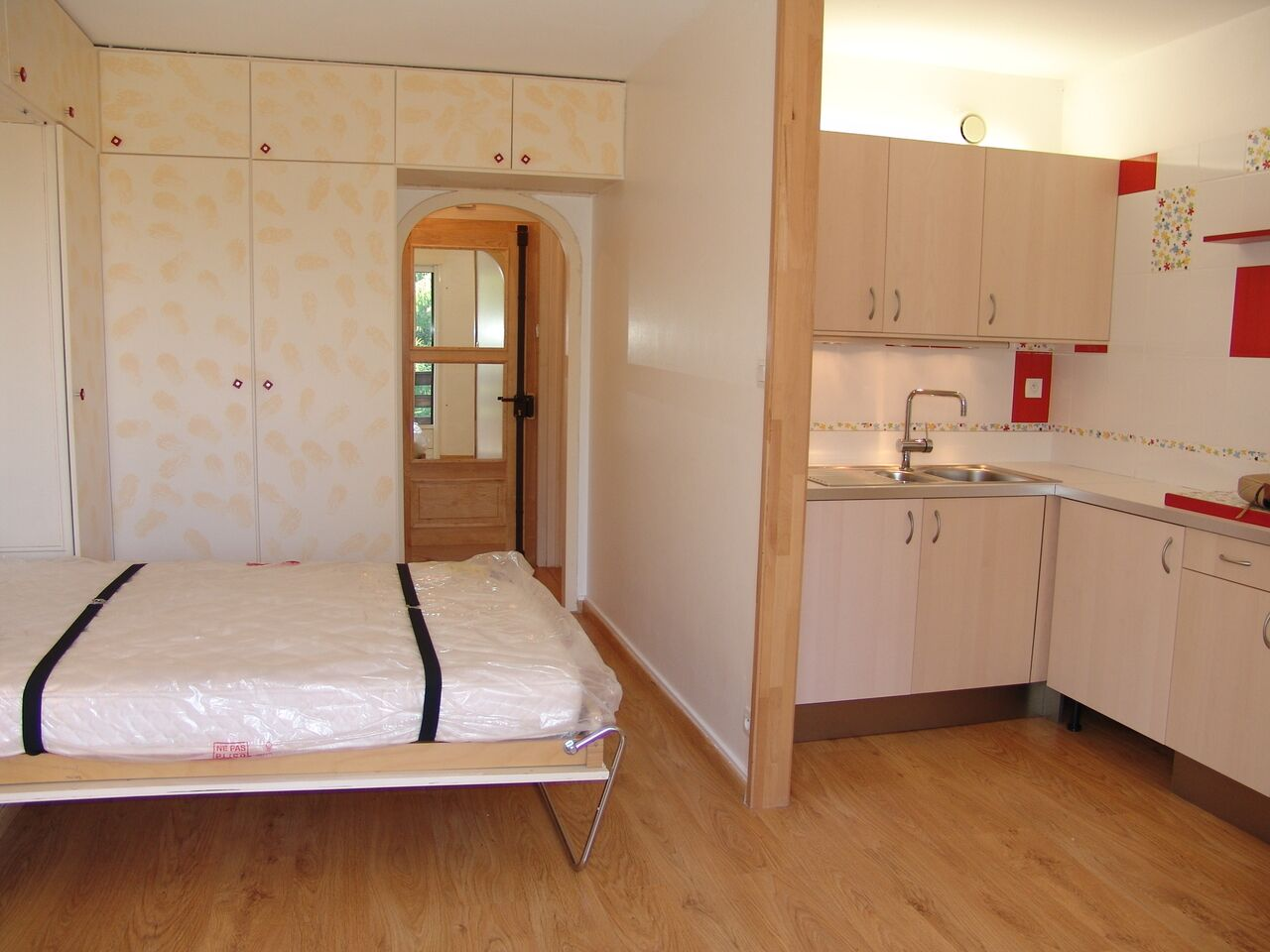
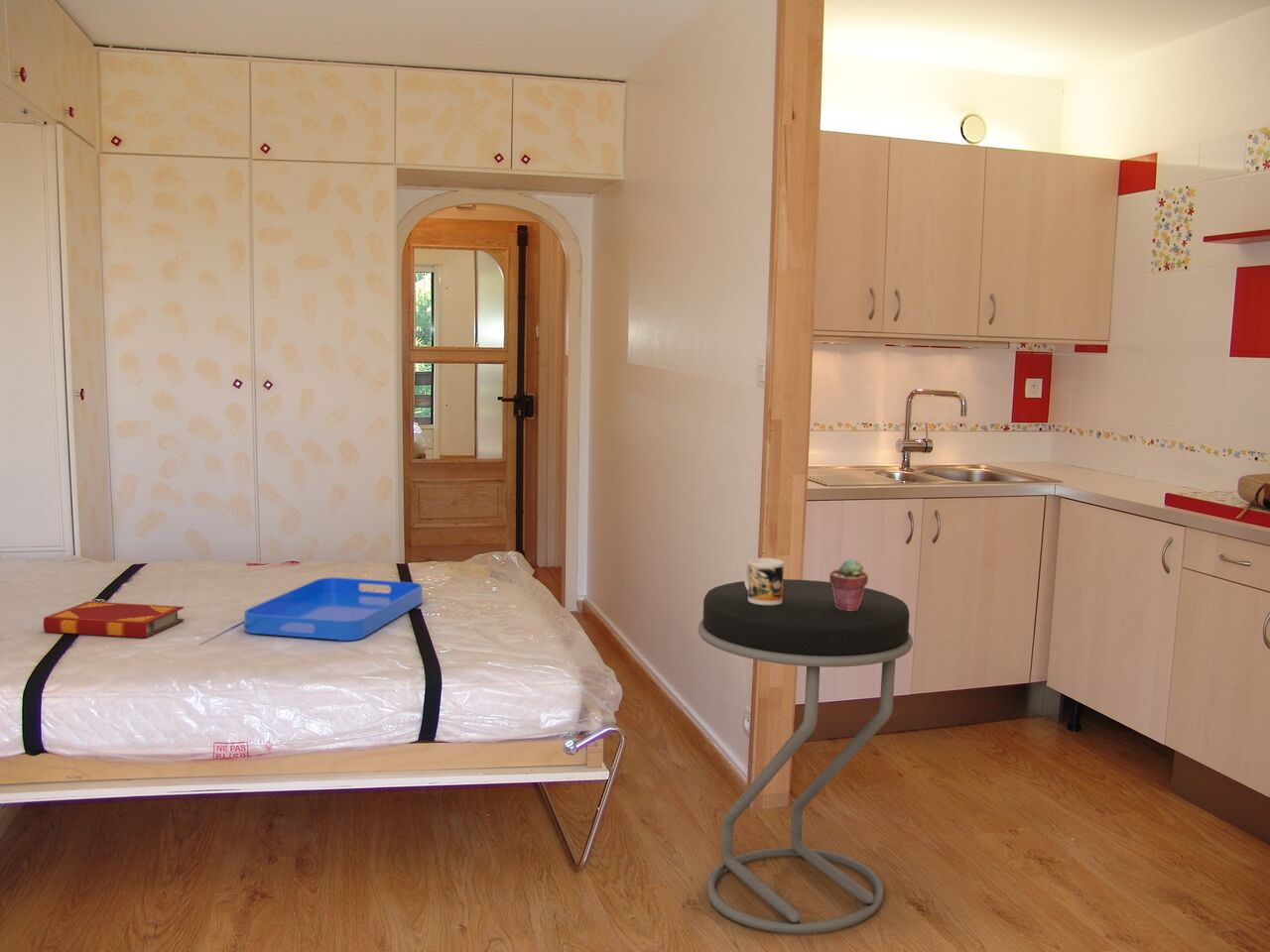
+ potted succulent [828,558,869,611]
+ stool [698,578,914,934]
+ hardback book [43,601,185,639]
+ mug [743,557,785,605]
+ serving tray [243,576,424,642]
